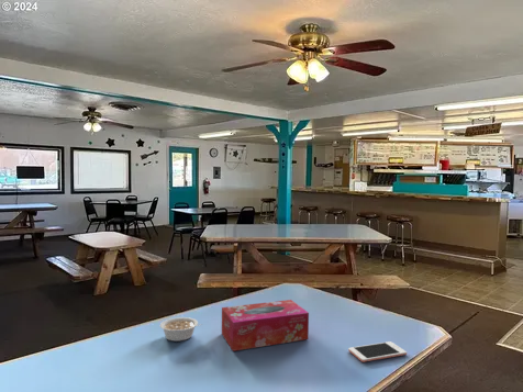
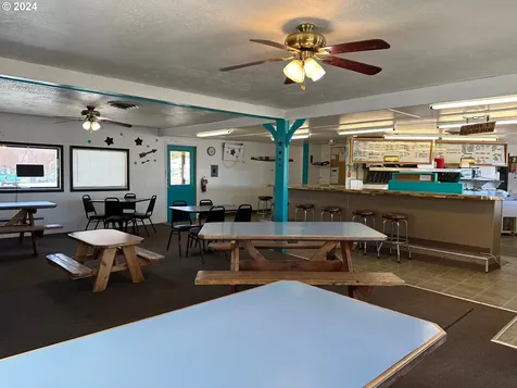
- tissue box [221,299,310,352]
- legume [159,316,203,343]
- cell phone [347,340,408,363]
